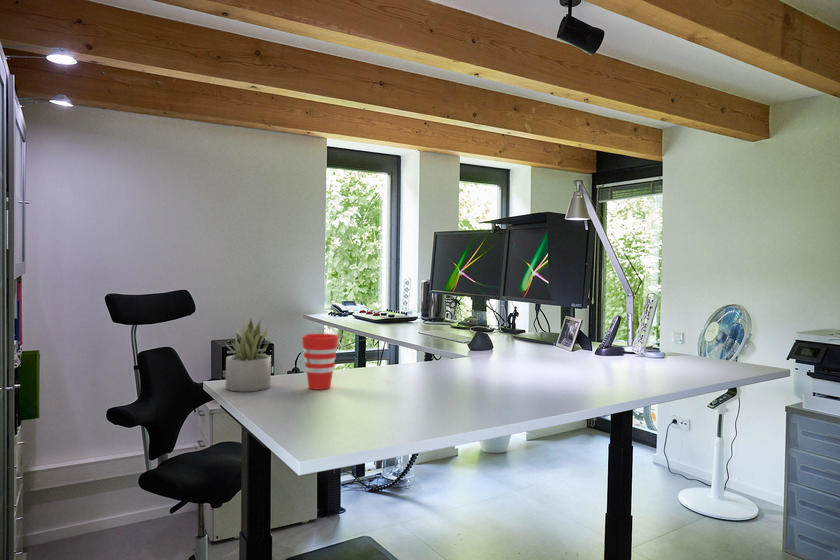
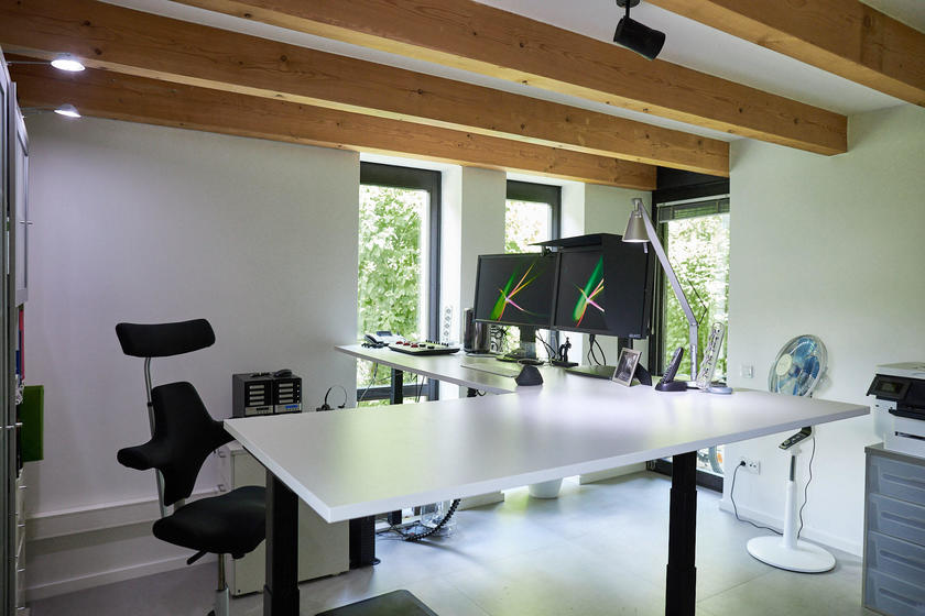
- succulent plant [224,318,272,393]
- cup [301,333,339,391]
